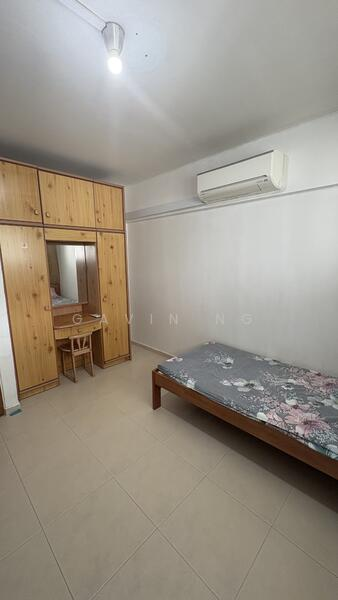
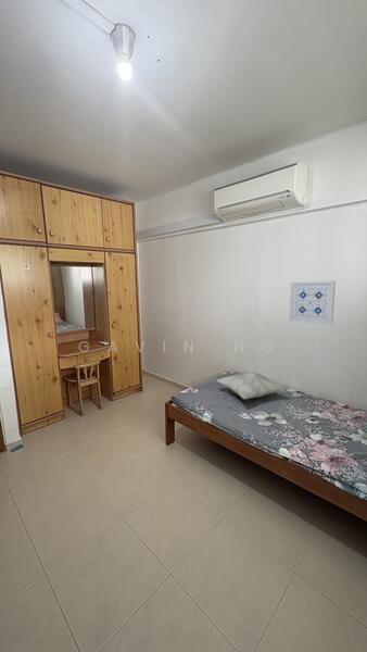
+ wall art [288,280,337,326]
+ decorative pillow [215,372,287,400]
